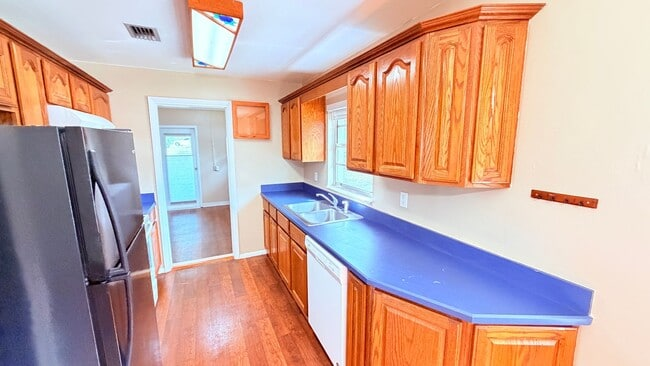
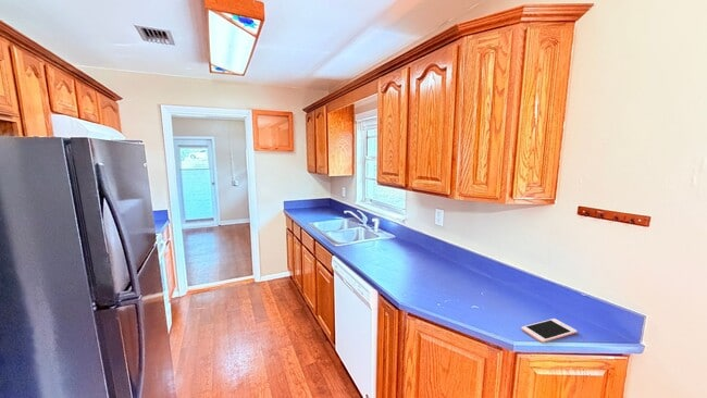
+ cell phone [520,318,579,344]
